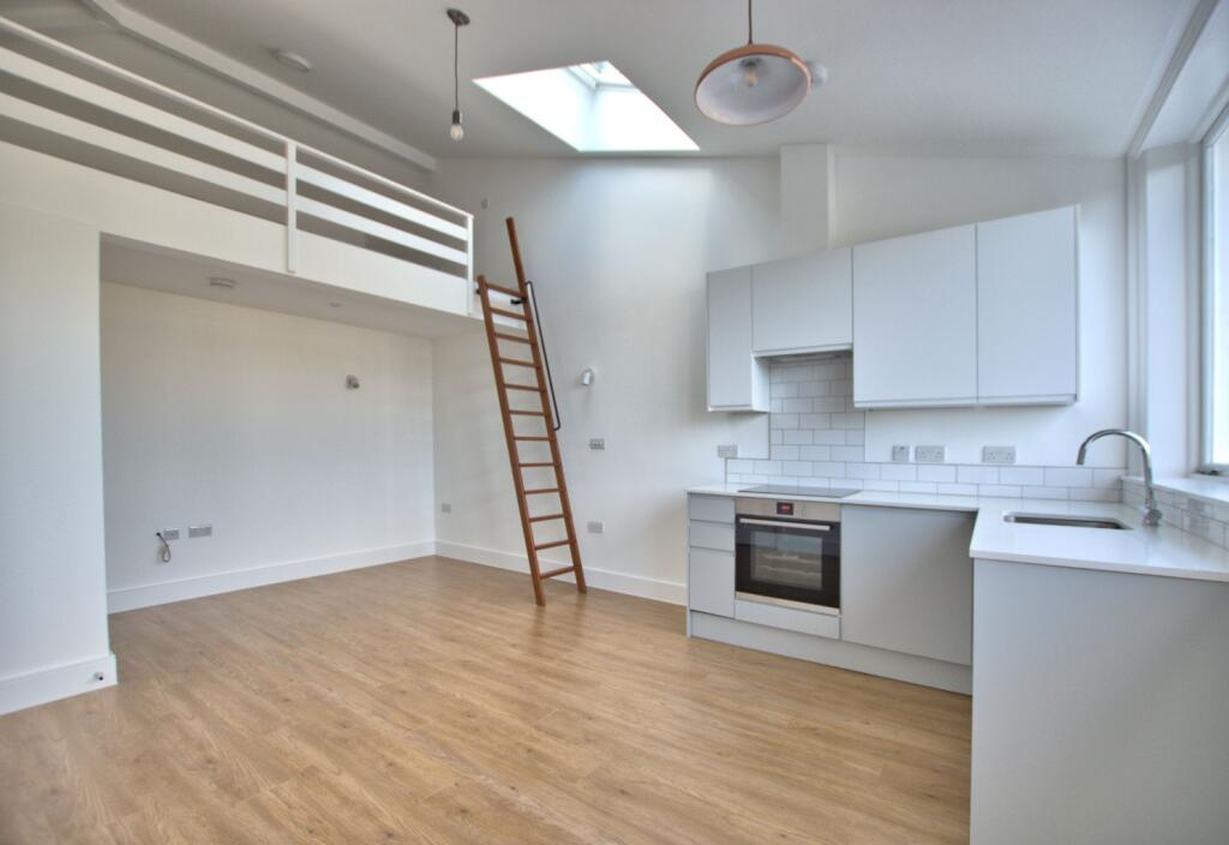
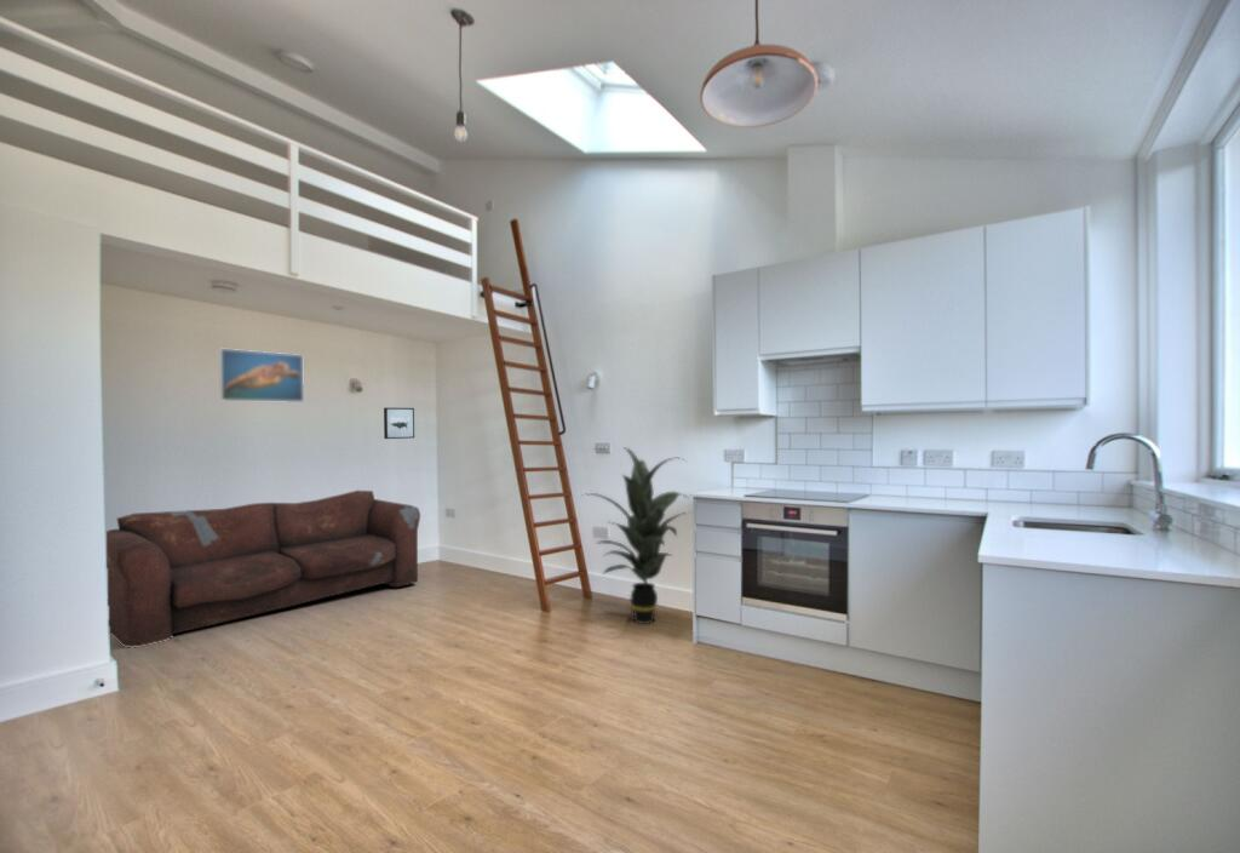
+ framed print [218,348,305,403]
+ sofa [105,490,421,648]
+ indoor plant [581,446,693,625]
+ wall art [383,406,415,440]
